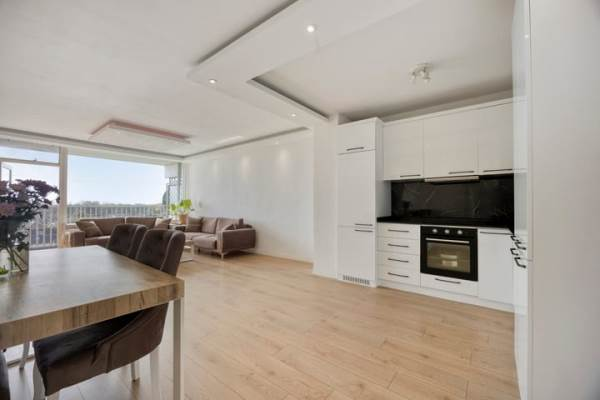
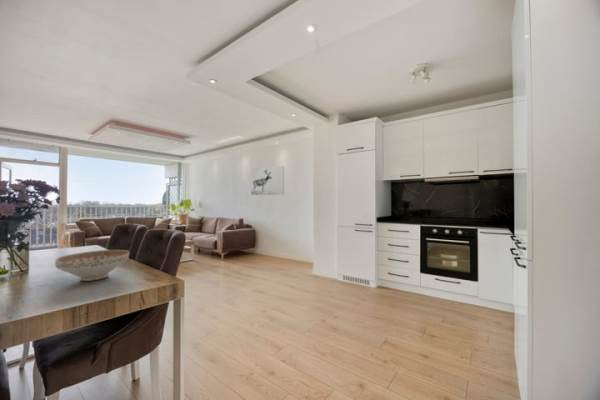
+ decorative bowl [54,249,130,282]
+ wall art [250,166,285,196]
